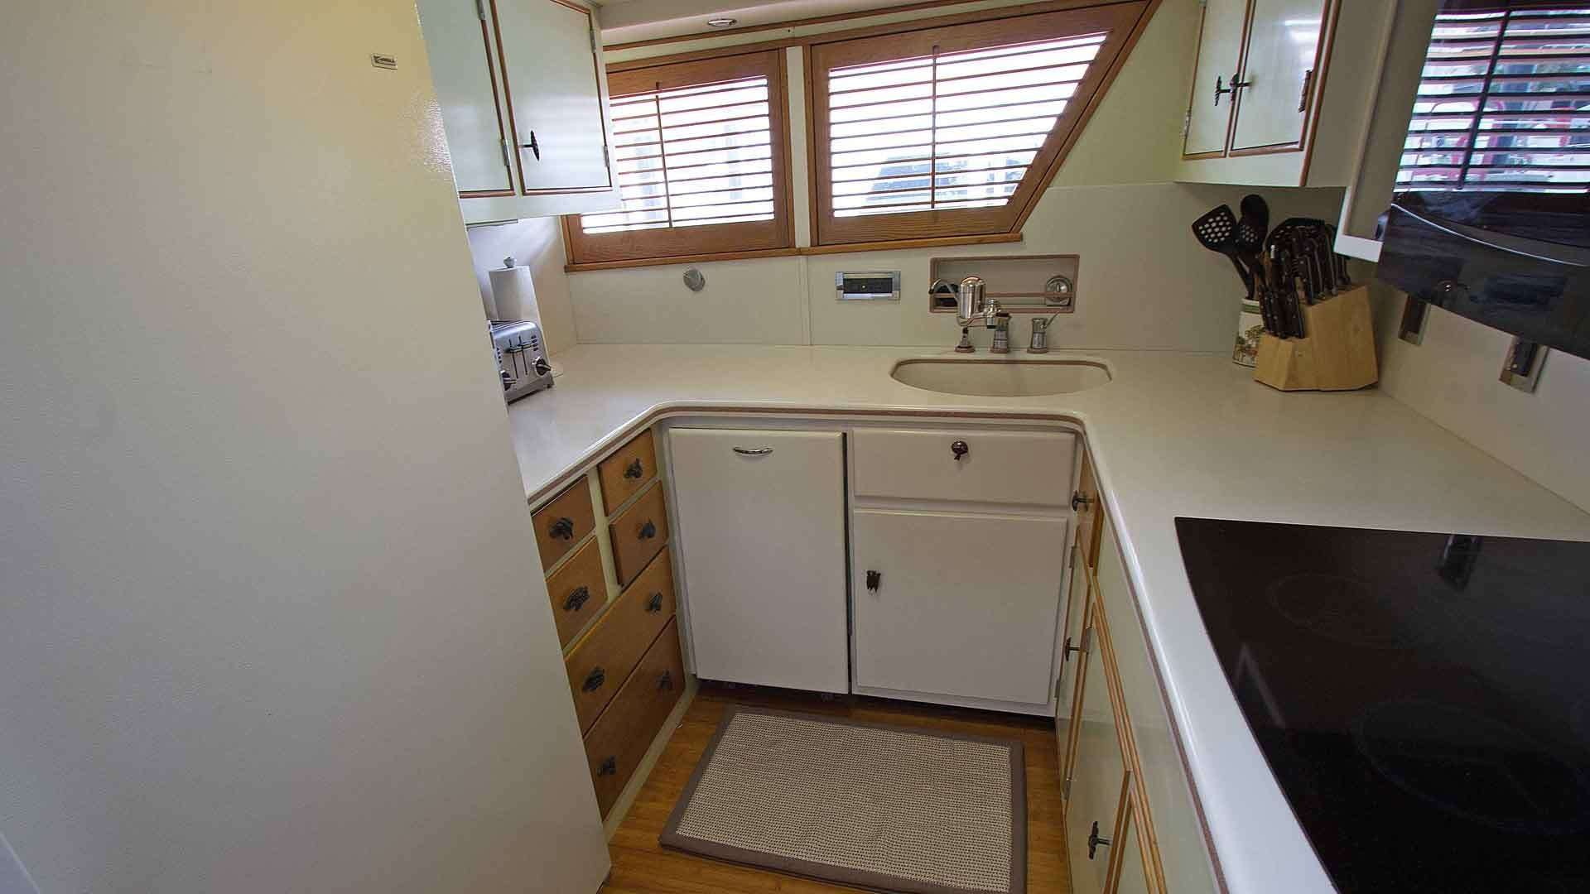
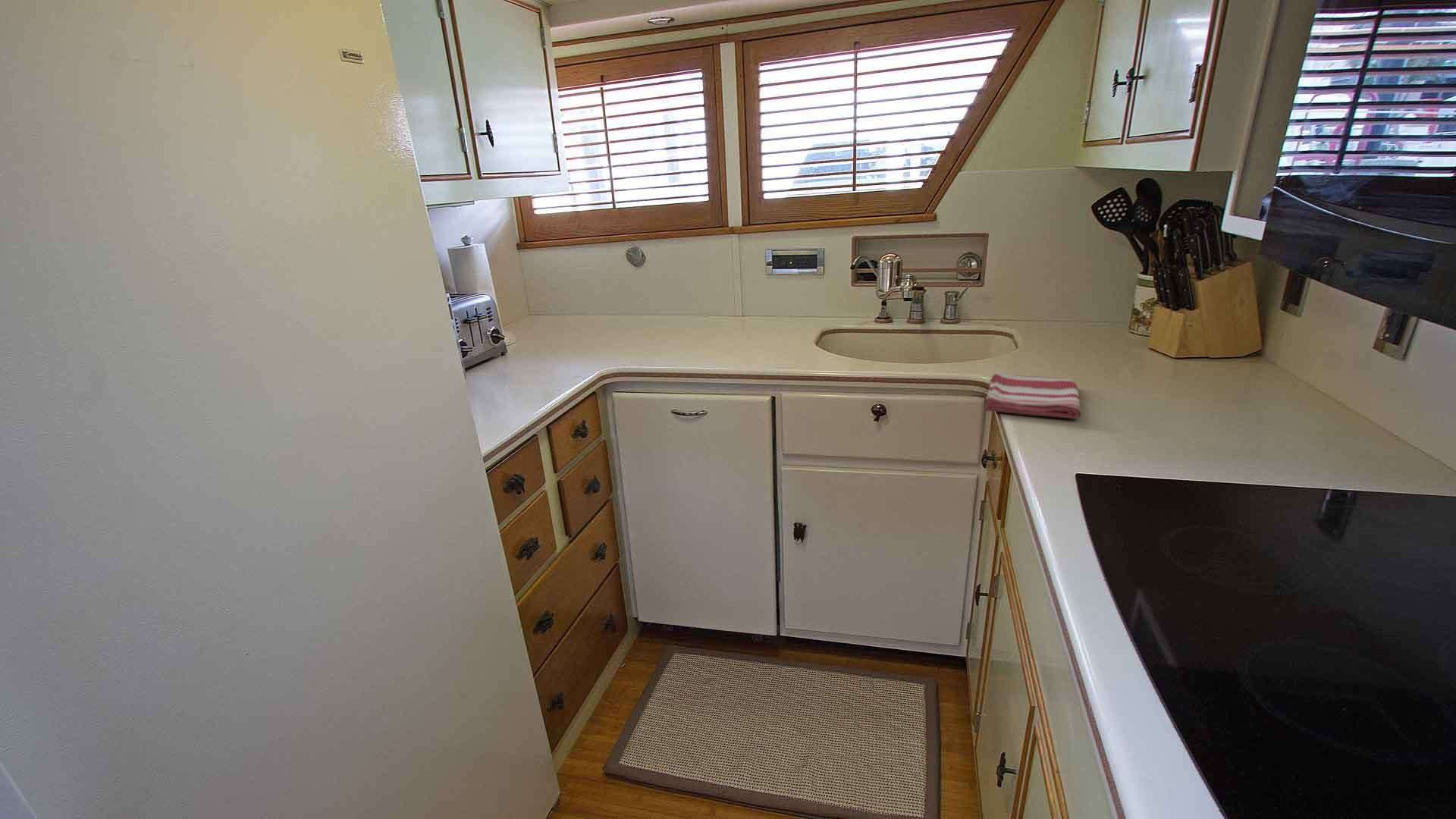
+ dish towel [984,372,1082,419]
